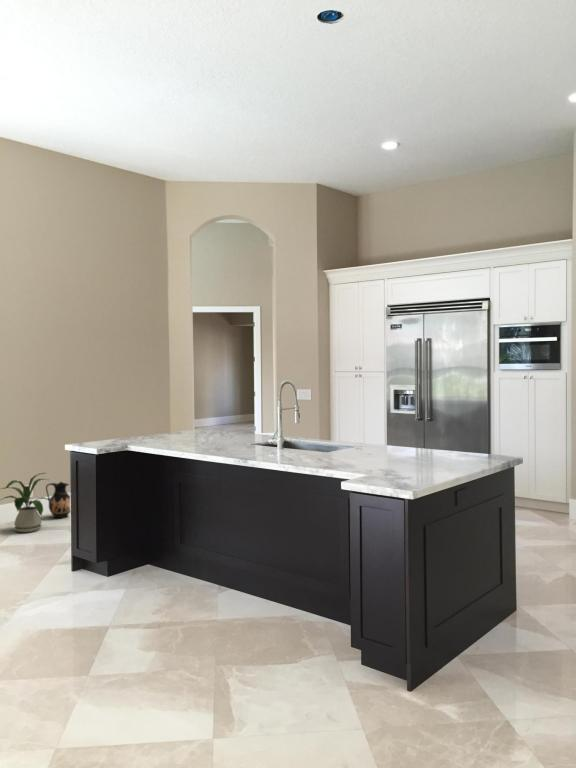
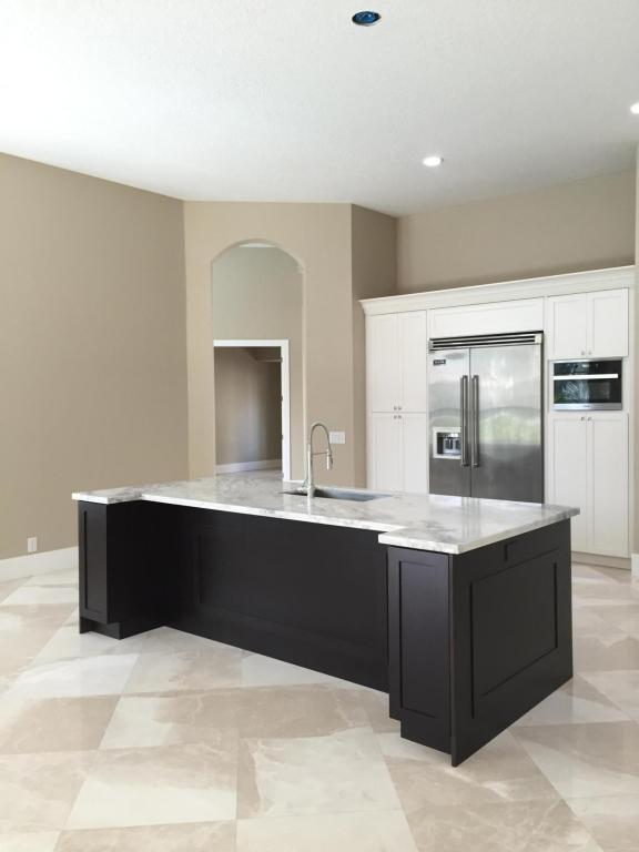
- ceramic jug [45,481,71,519]
- house plant [0,472,58,533]
